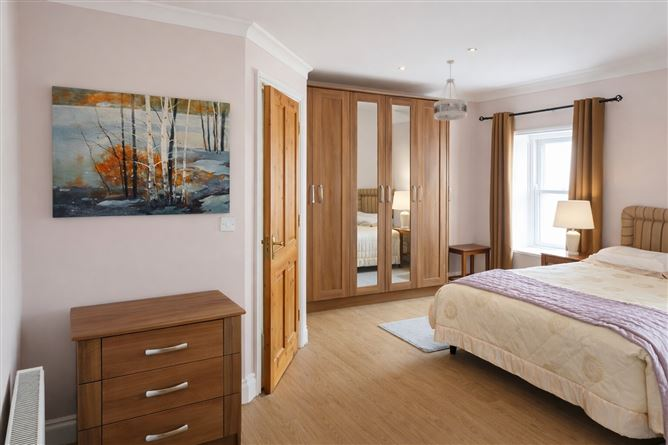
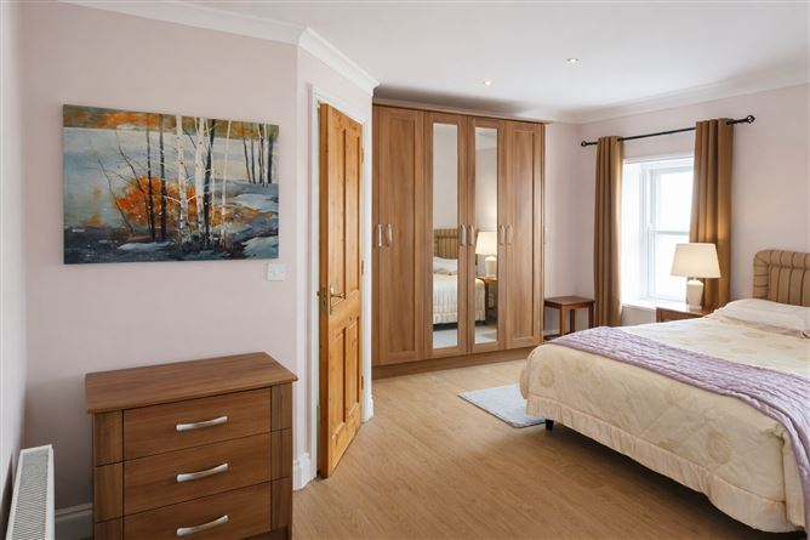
- ceiling light fixture [433,59,468,122]
